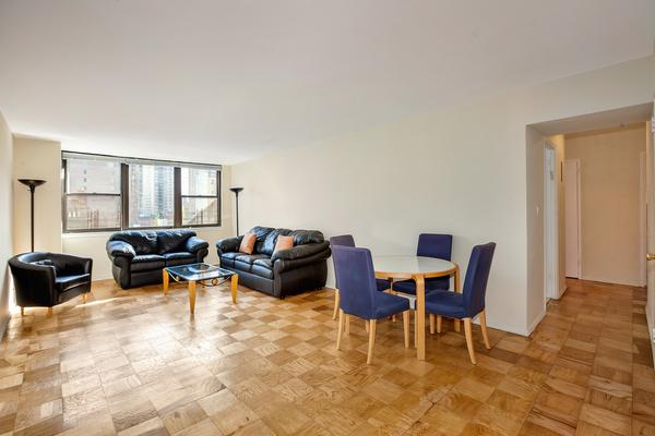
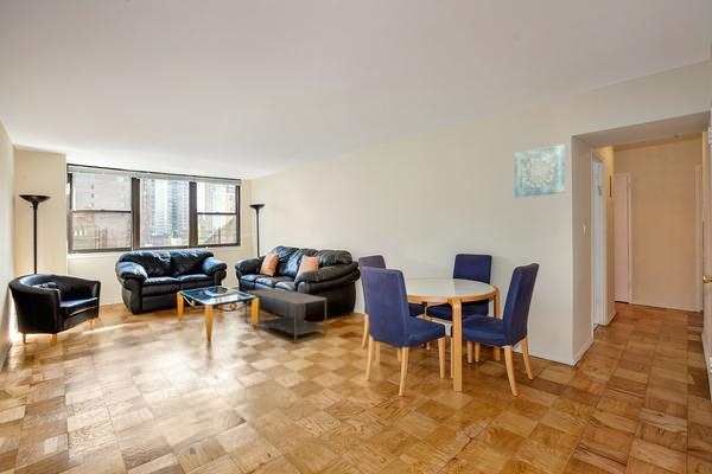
+ coffee table [244,287,328,344]
+ wall art [514,143,566,198]
